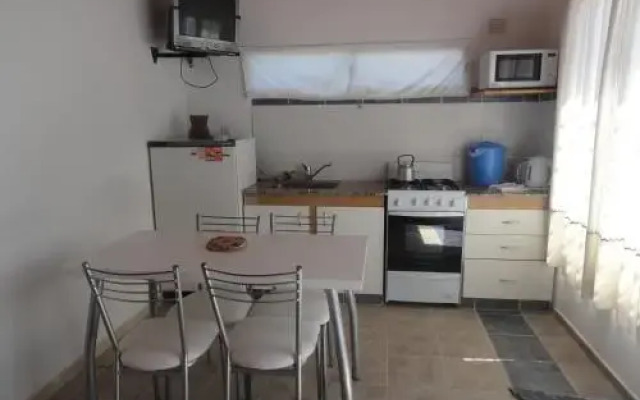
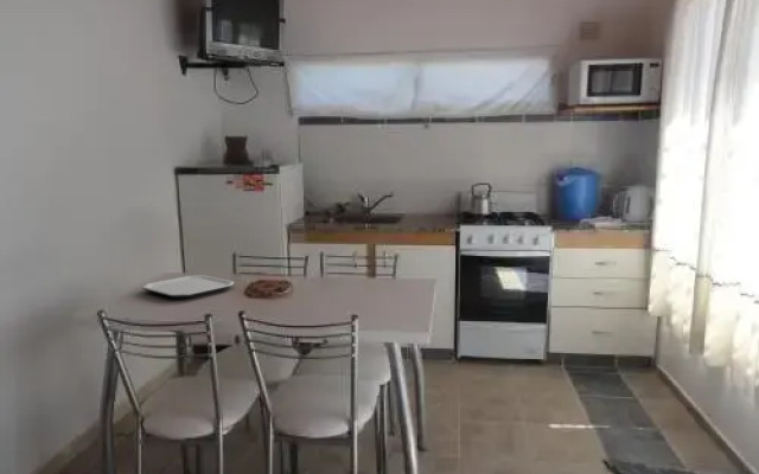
+ plate [141,274,235,299]
